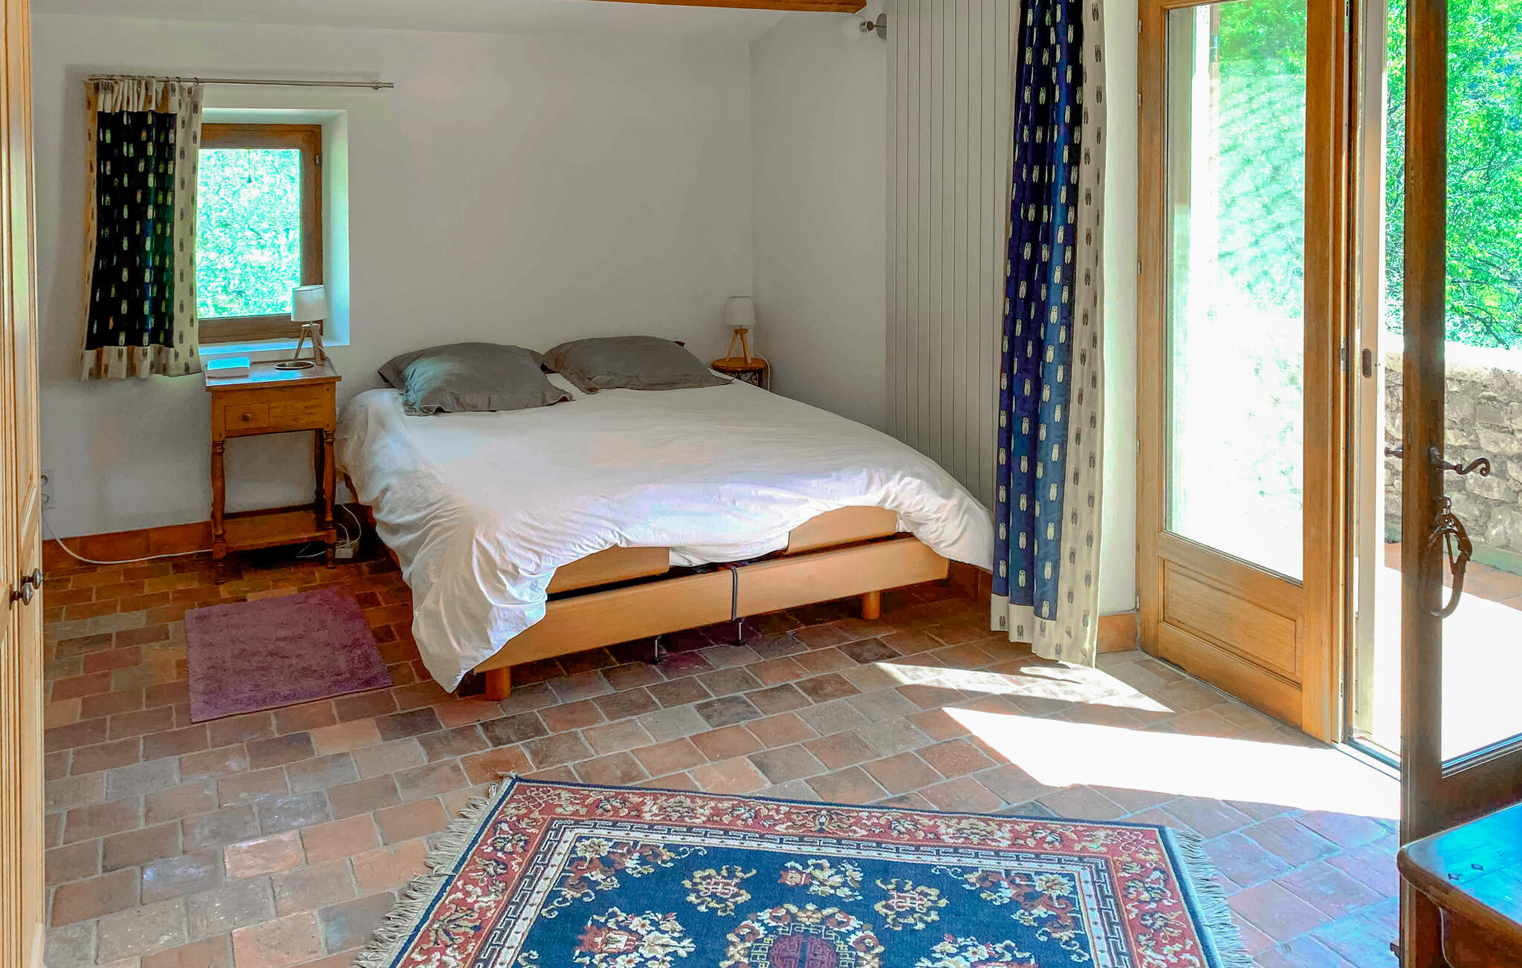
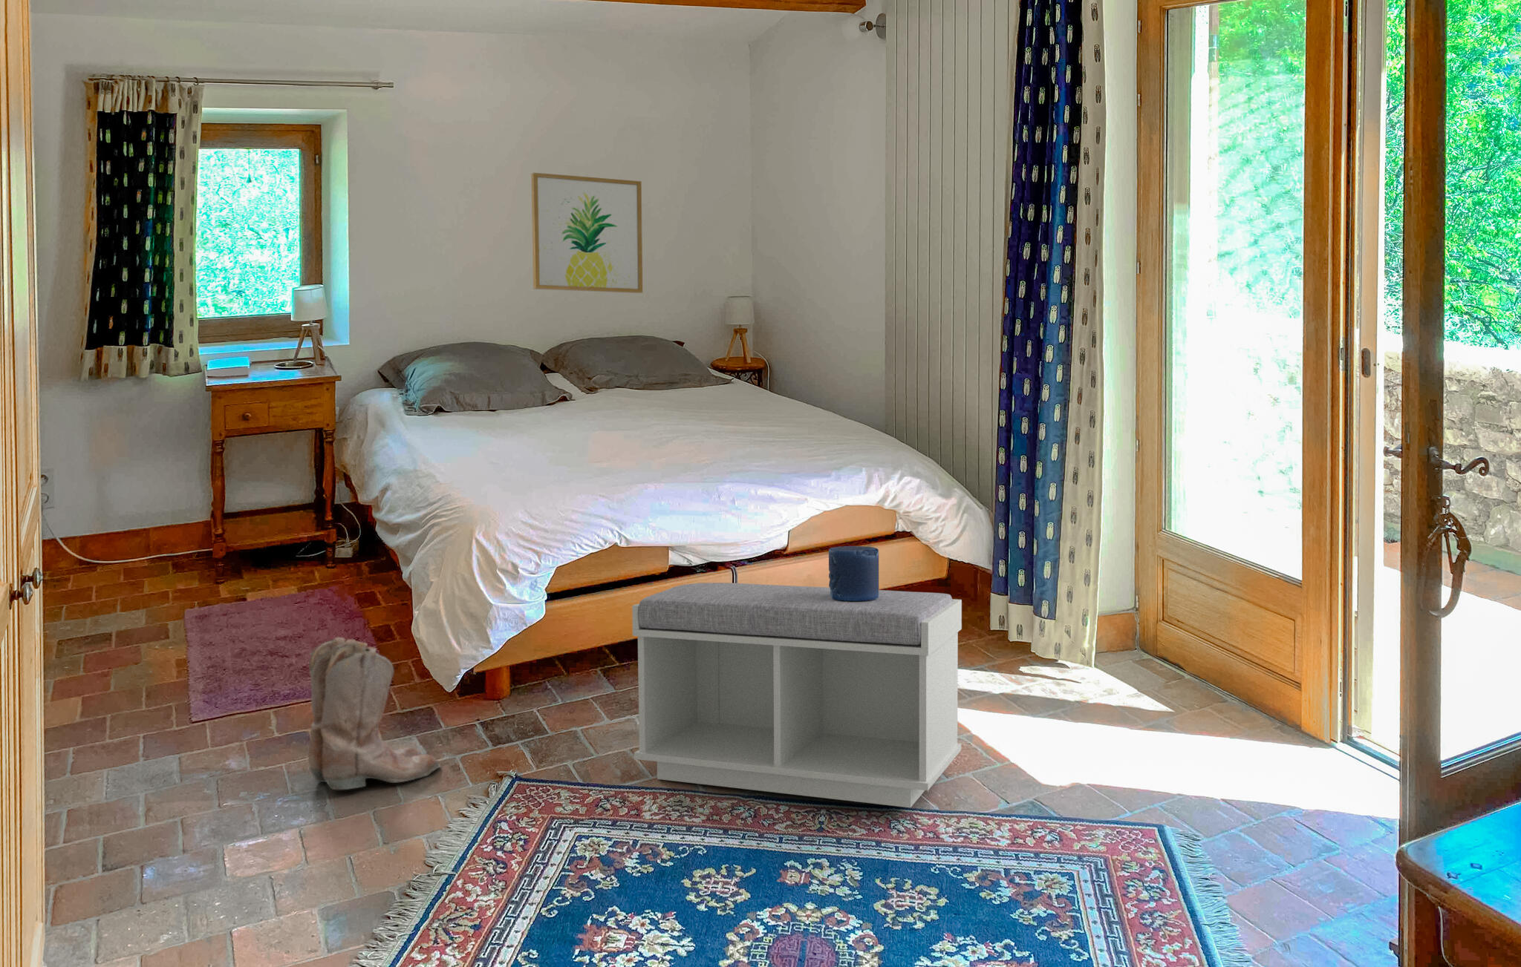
+ bench [631,582,962,809]
+ boots [307,636,442,791]
+ candle [828,545,879,601]
+ wall art [530,172,643,294]
